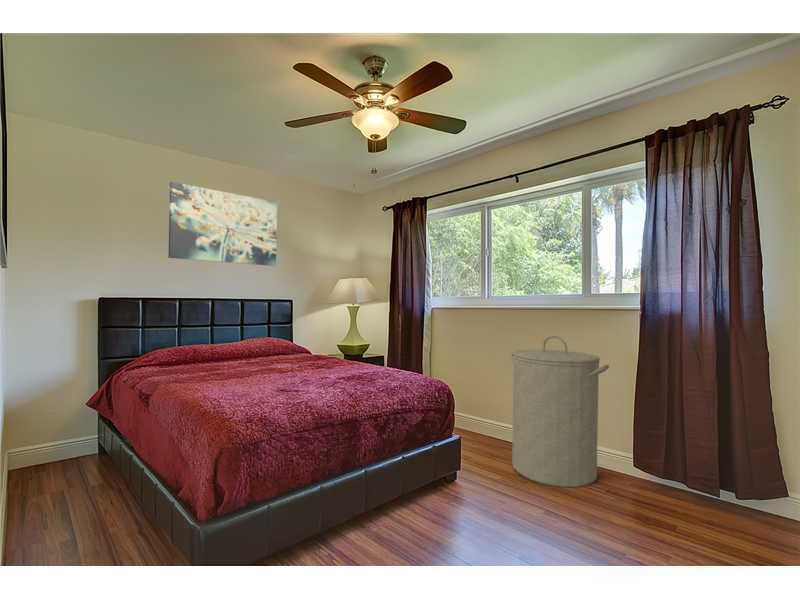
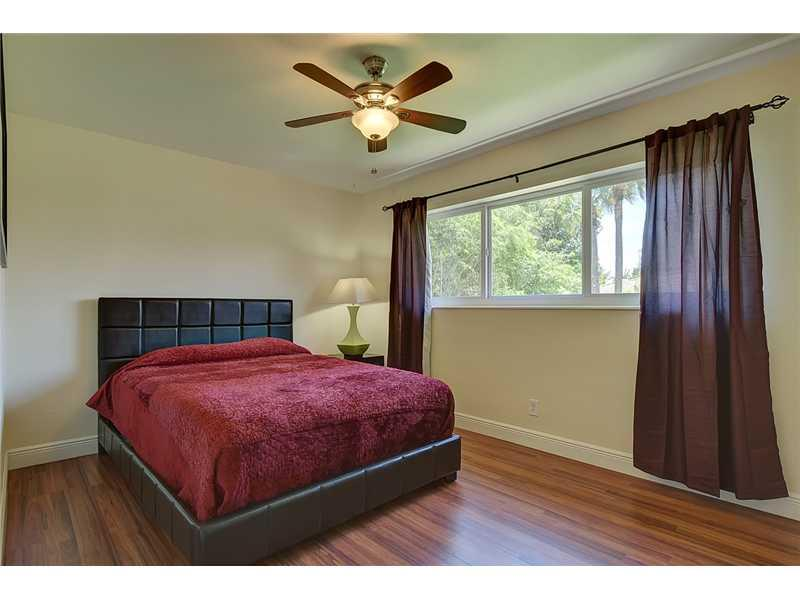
- wall art [167,181,278,267]
- laundry hamper [509,334,610,488]
